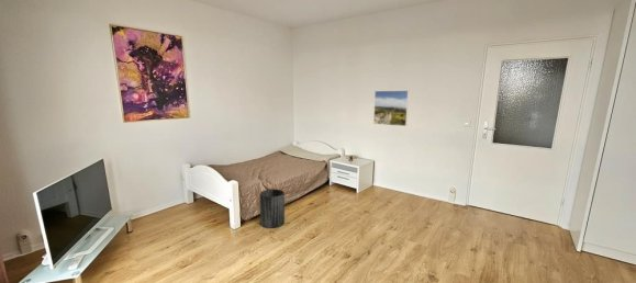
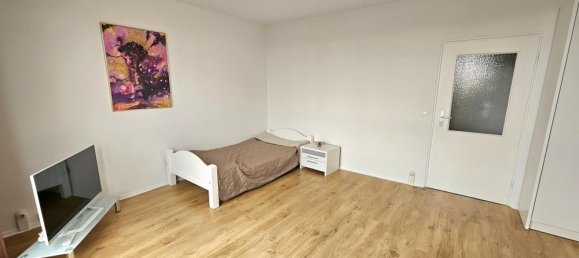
- trash can [258,188,286,229]
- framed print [372,90,410,127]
